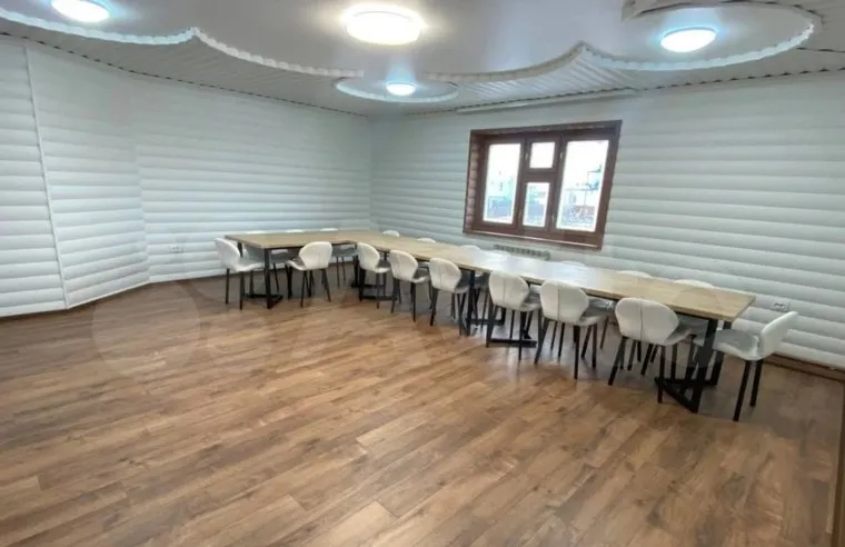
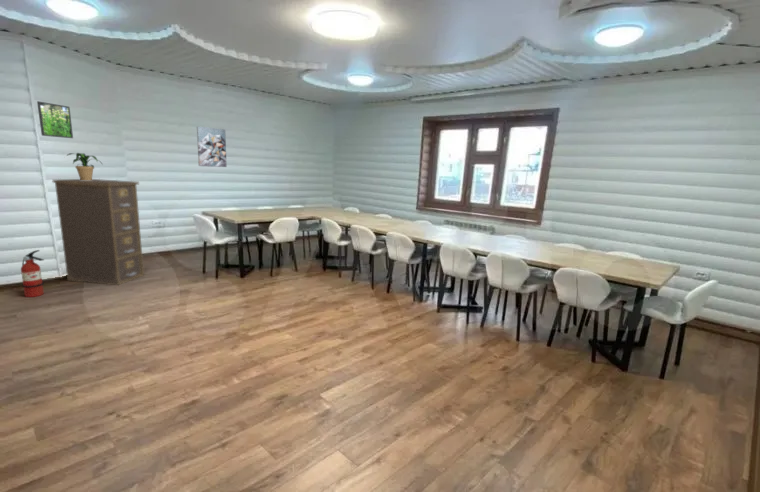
+ potted plant [65,152,104,180]
+ wall art [196,125,228,168]
+ fire extinguisher [20,249,45,298]
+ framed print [36,100,74,139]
+ filing cabinet [51,178,145,286]
